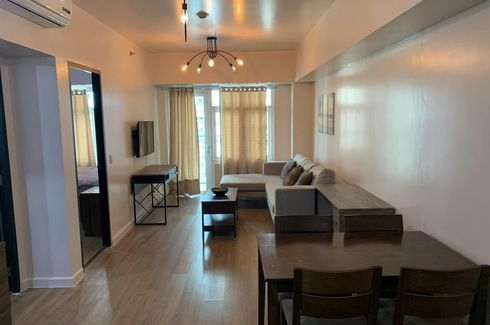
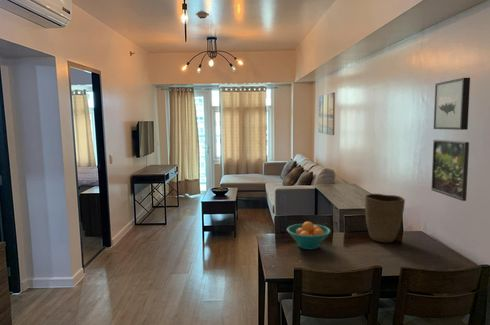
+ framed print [430,139,470,202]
+ fruit bowl [286,221,332,250]
+ wall art [433,77,471,131]
+ vase [364,193,406,243]
